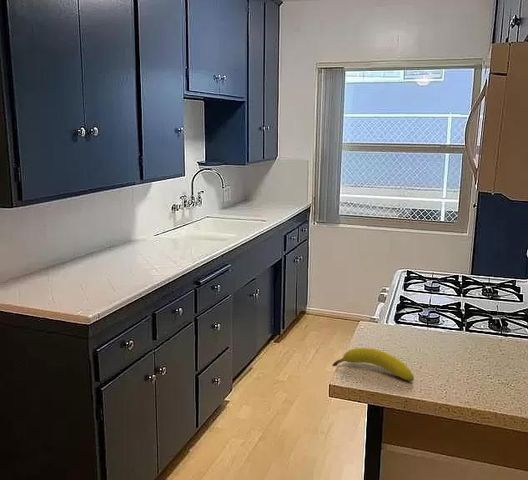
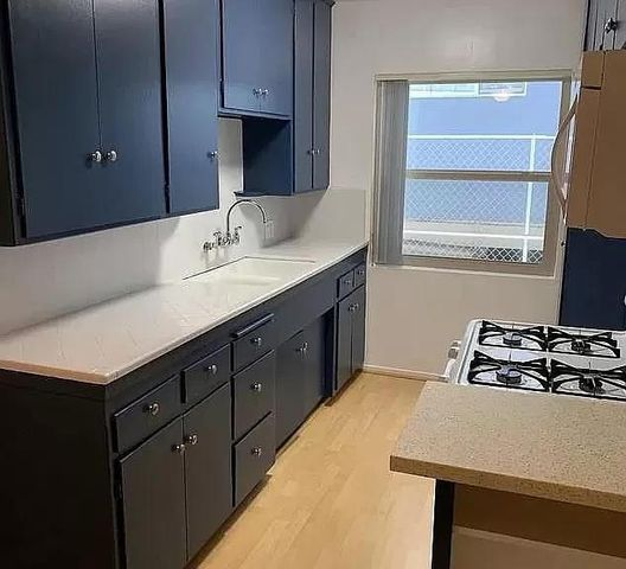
- fruit [331,347,415,382]
